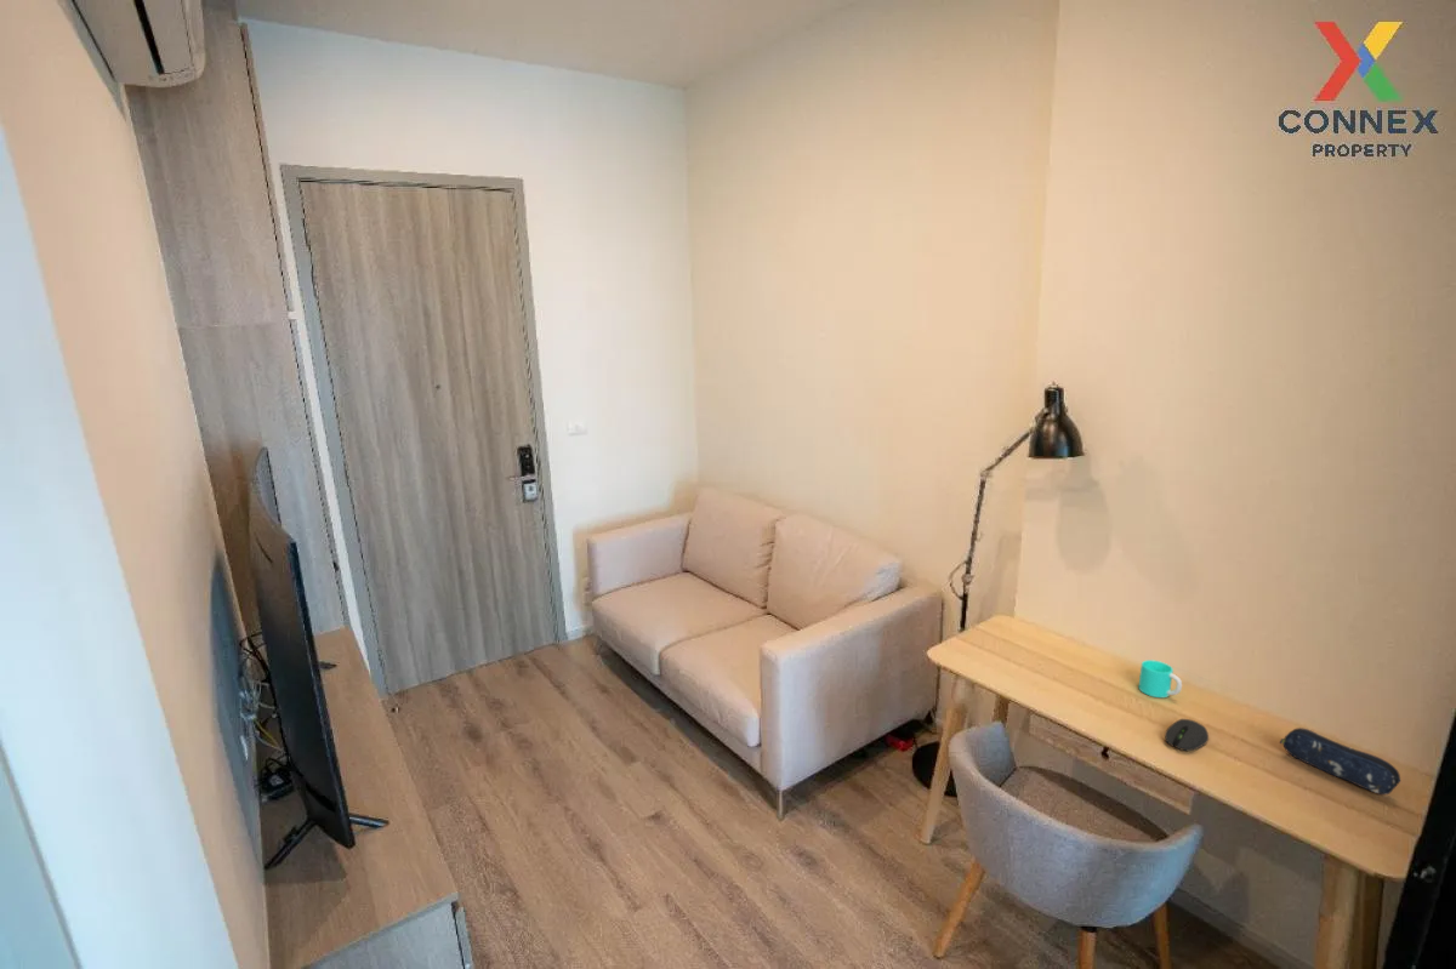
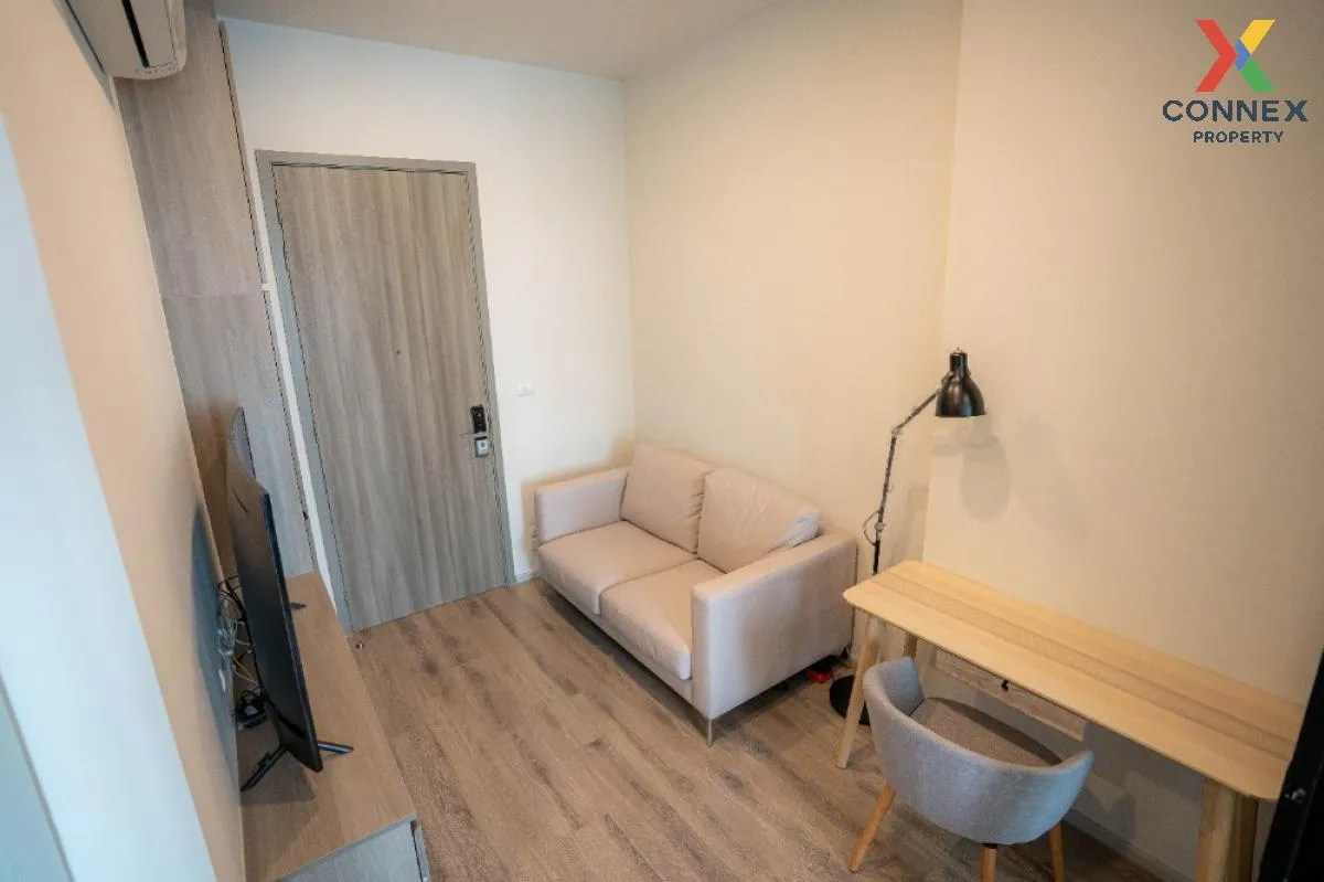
- pencil case [1279,726,1401,796]
- computer mouse [1164,718,1210,752]
- cup [1138,659,1183,699]
